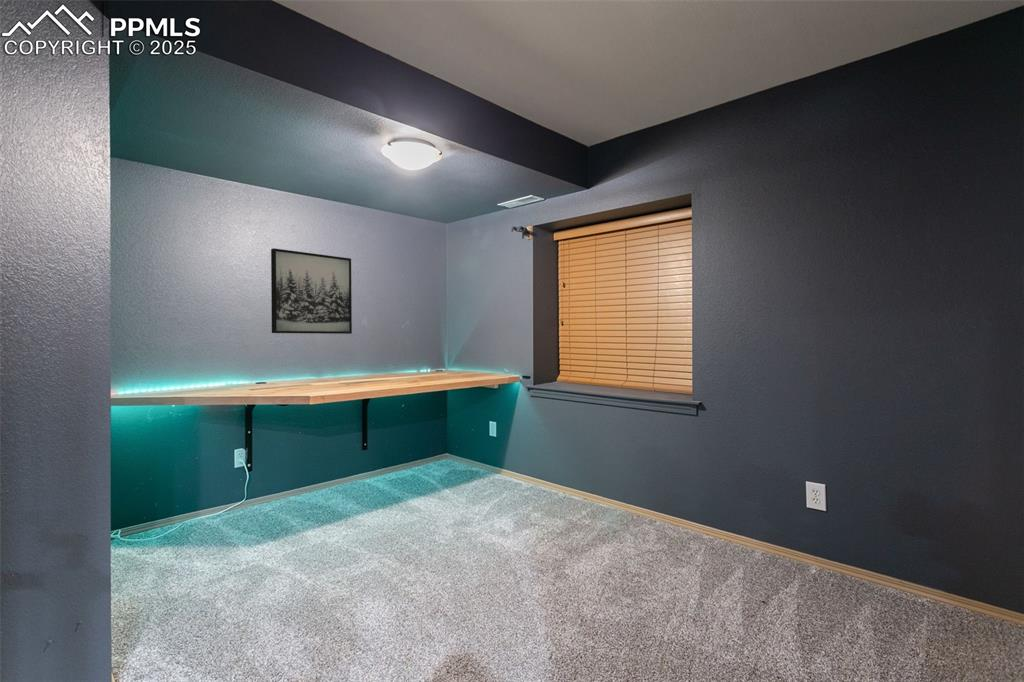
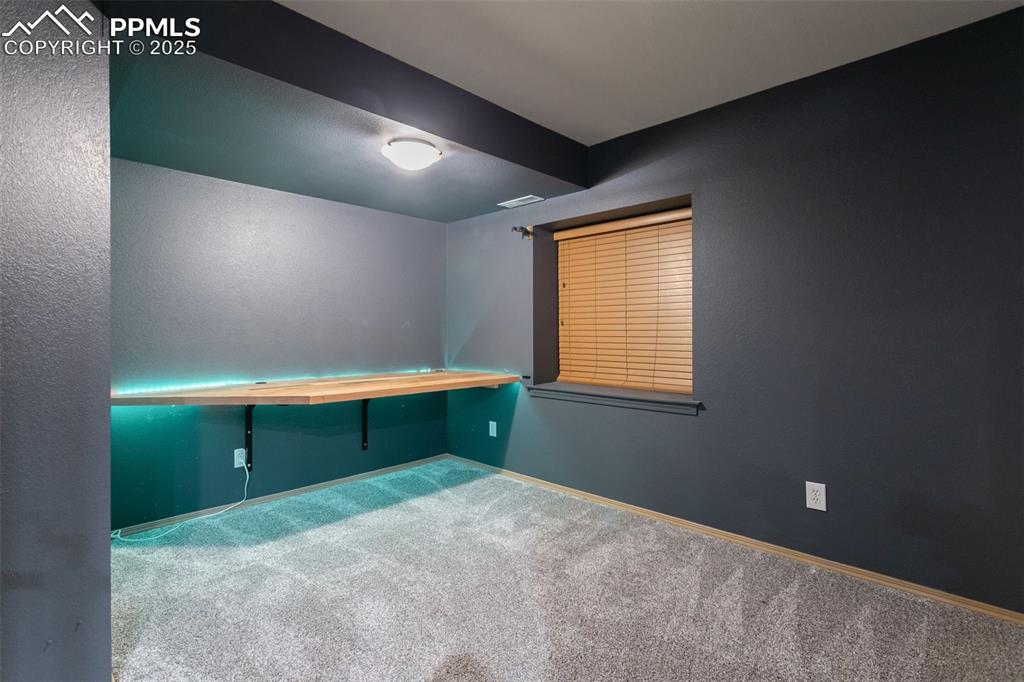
- wall art [270,247,353,335]
